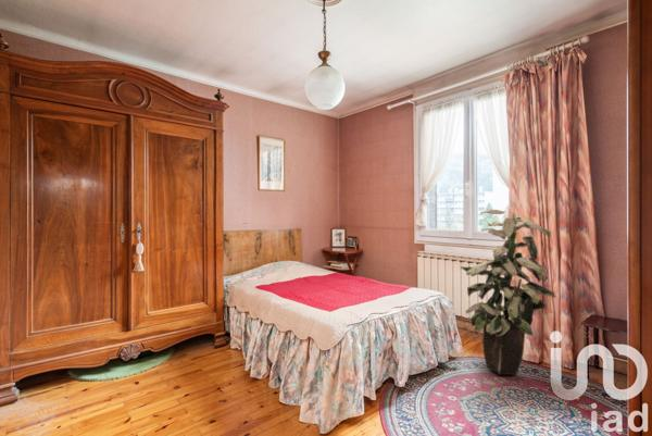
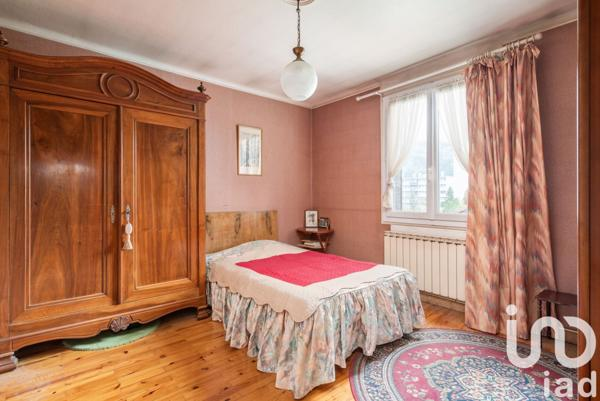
- indoor plant [460,209,556,376]
